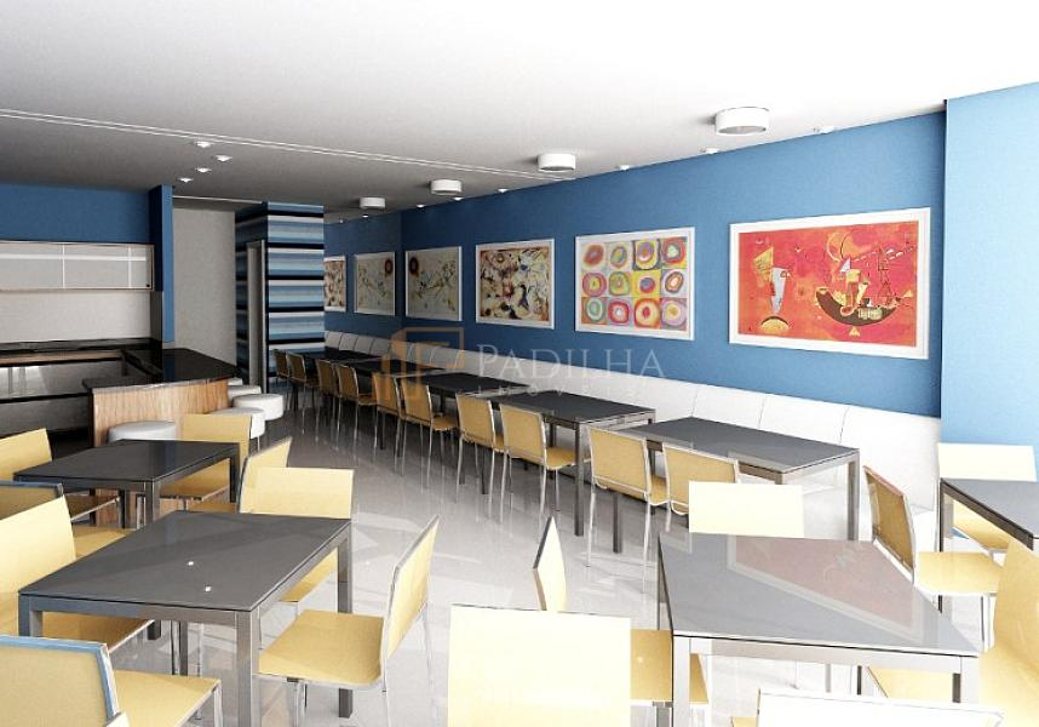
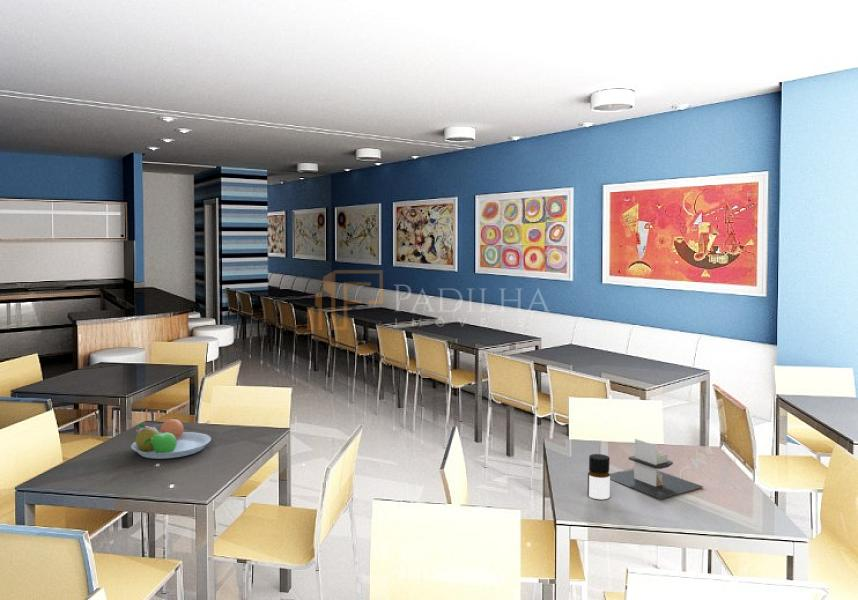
+ napkin holder [609,438,705,500]
+ fruit bowl [130,417,212,460]
+ bottle [586,453,611,500]
